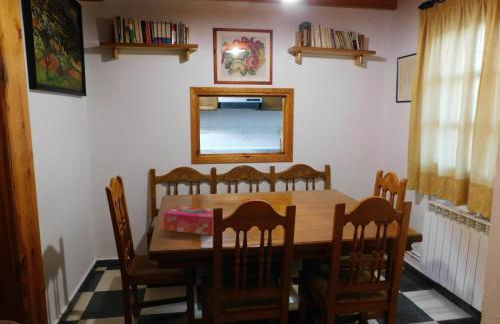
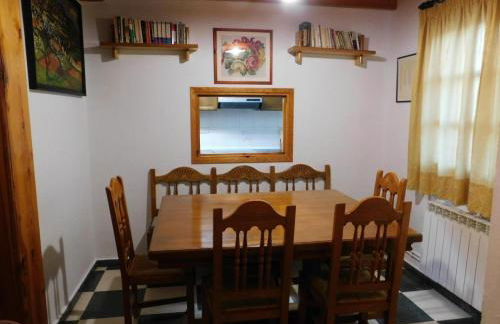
- tissue box [162,205,214,236]
